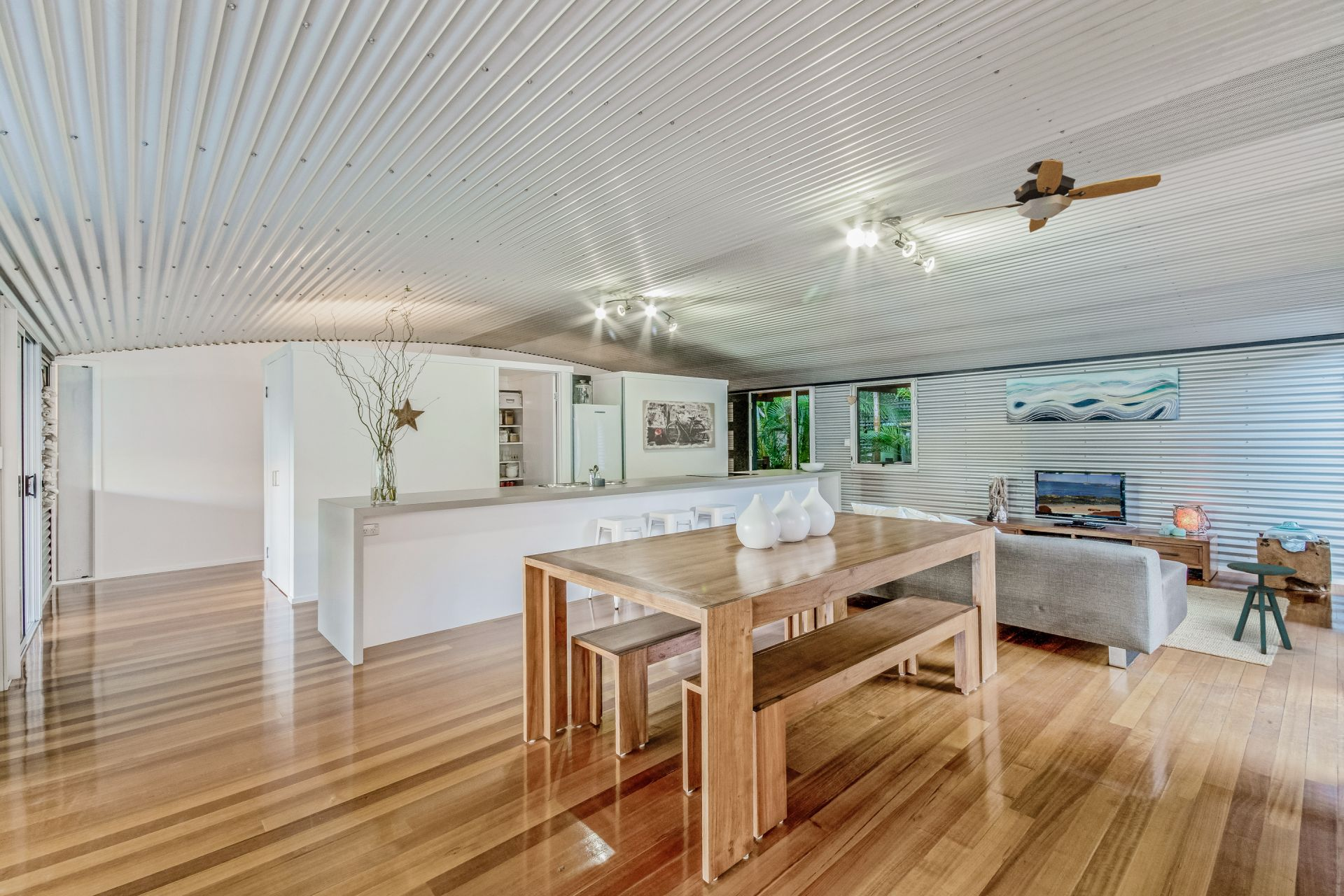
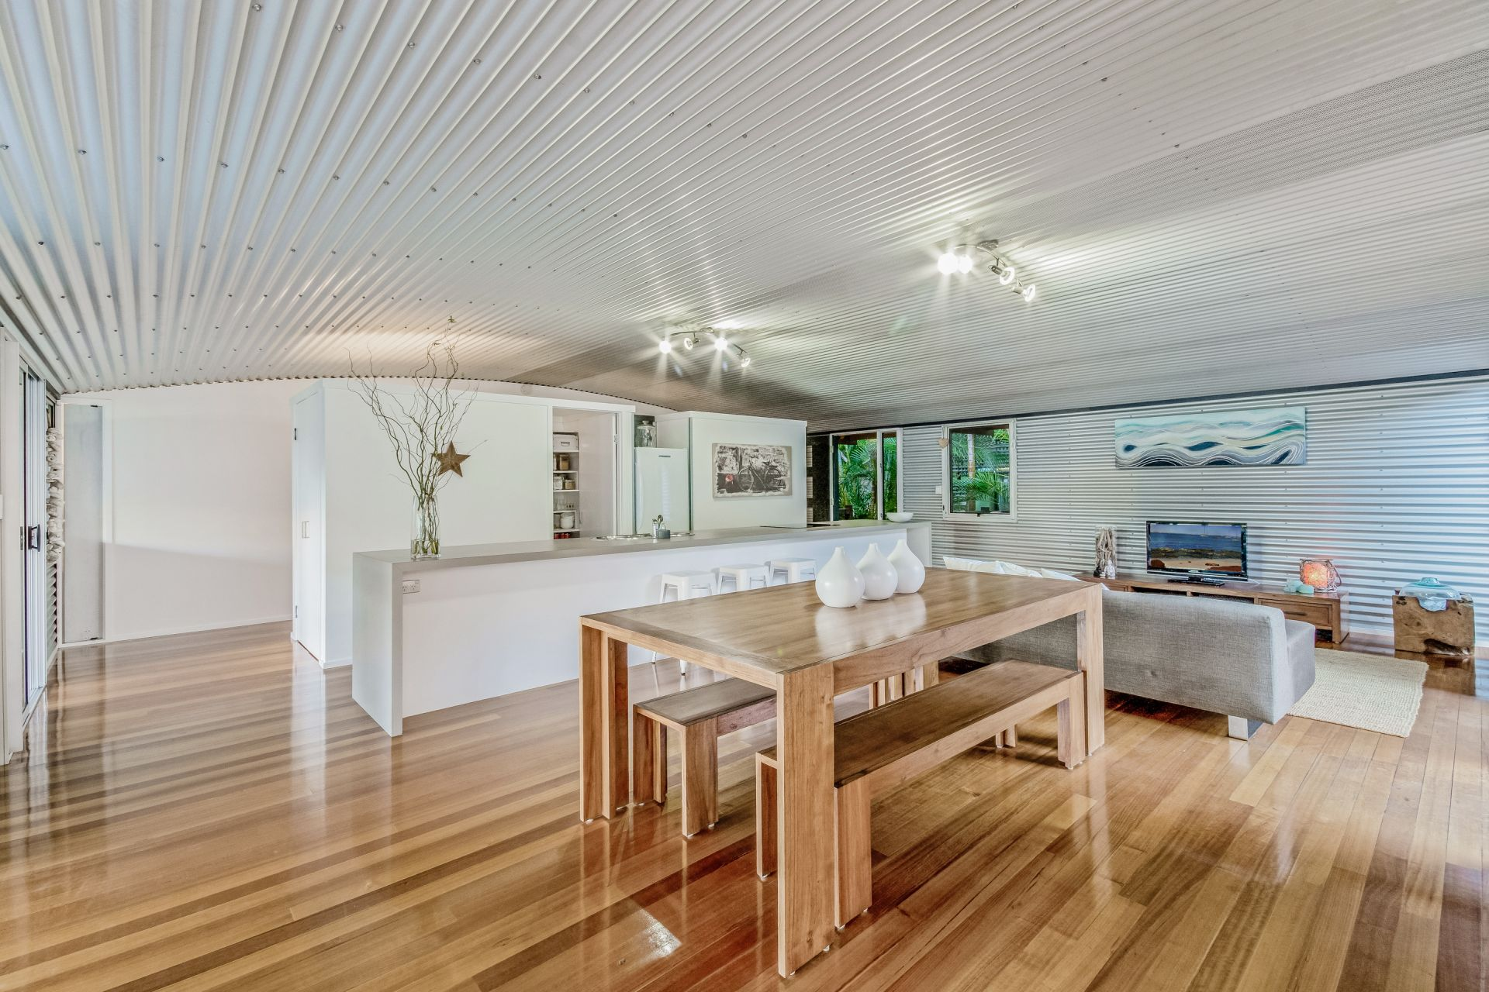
- ceiling fan [942,158,1162,233]
- side table [1226,562,1298,654]
